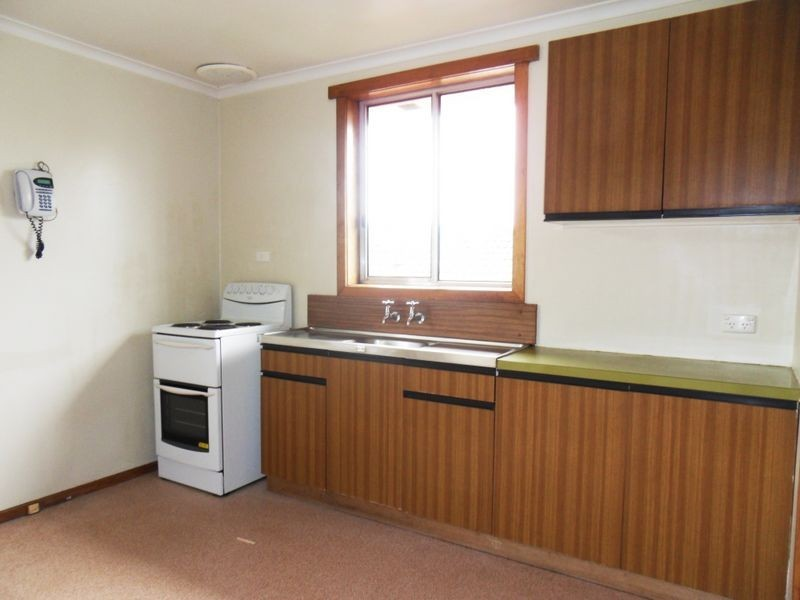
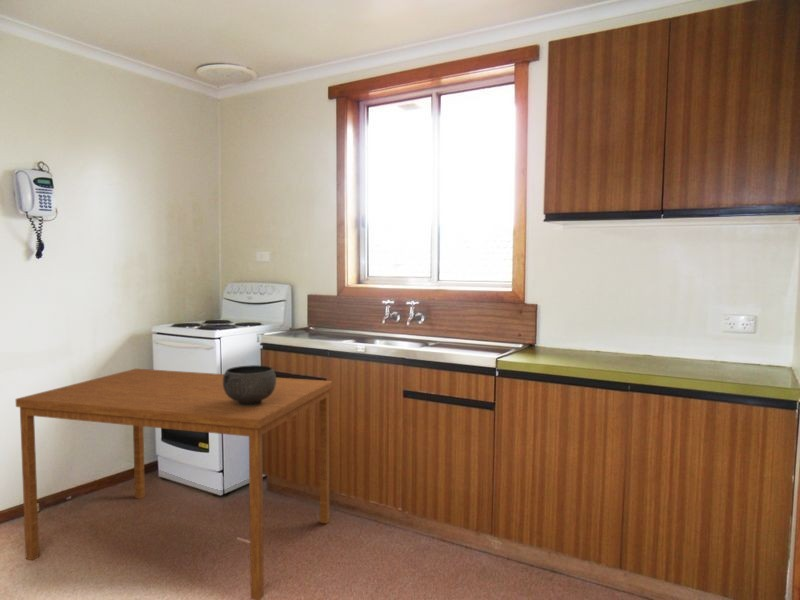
+ dining table [15,368,333,600]
+ bowl [223,364,277,406]
